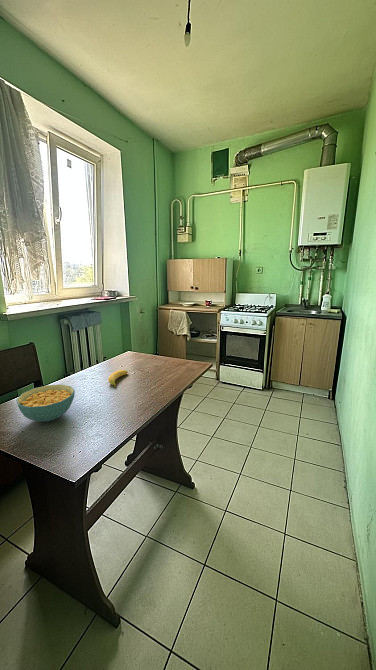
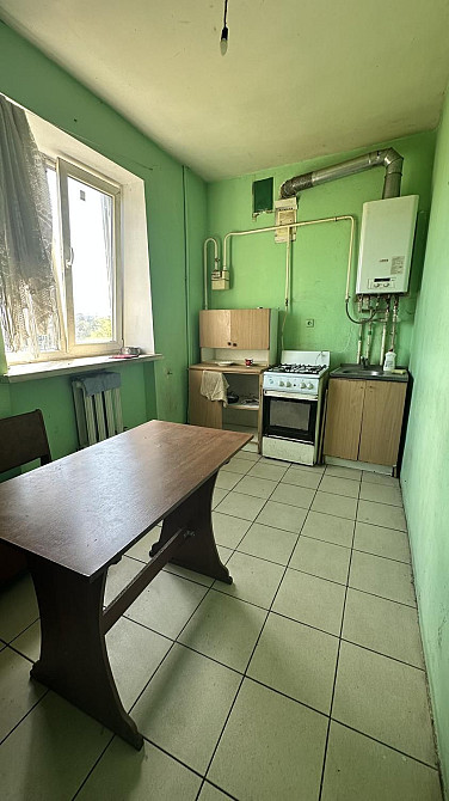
- banana [107,369,129,388]
- cereal bowl [15,383,76,423]
